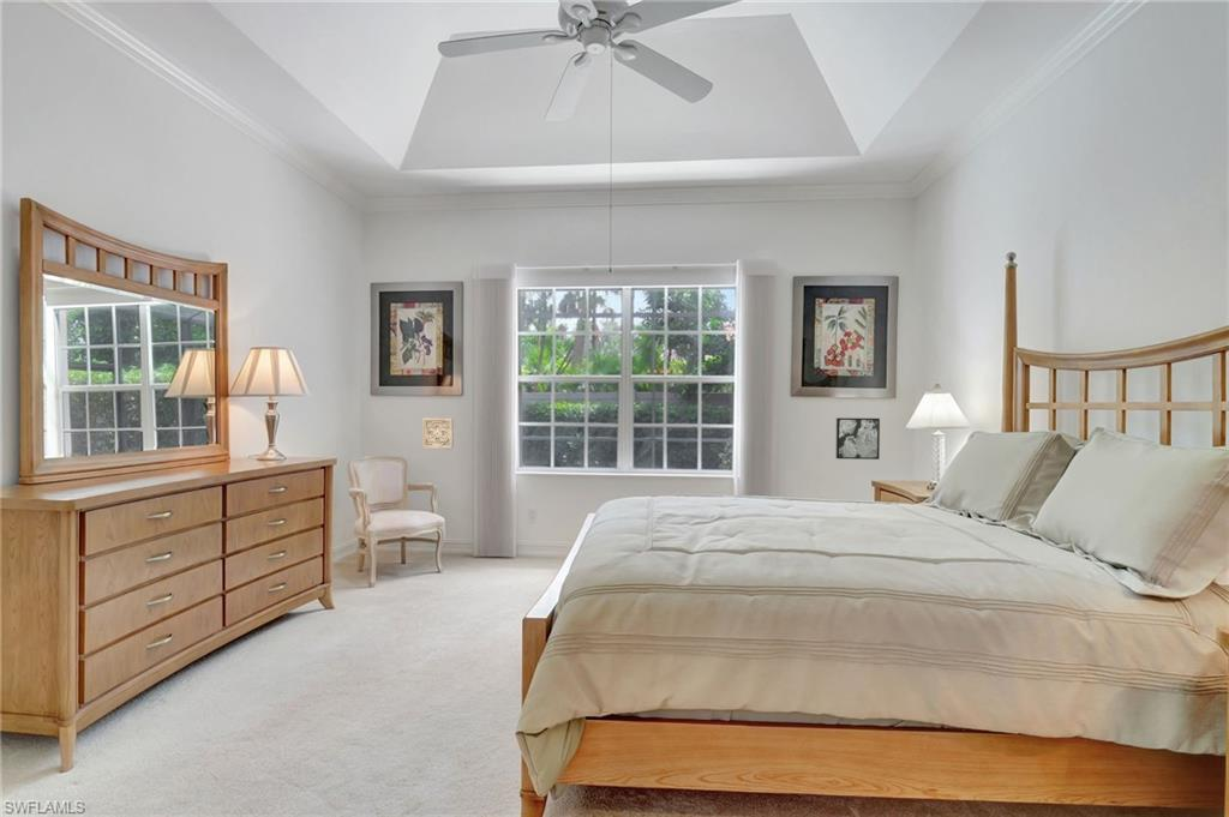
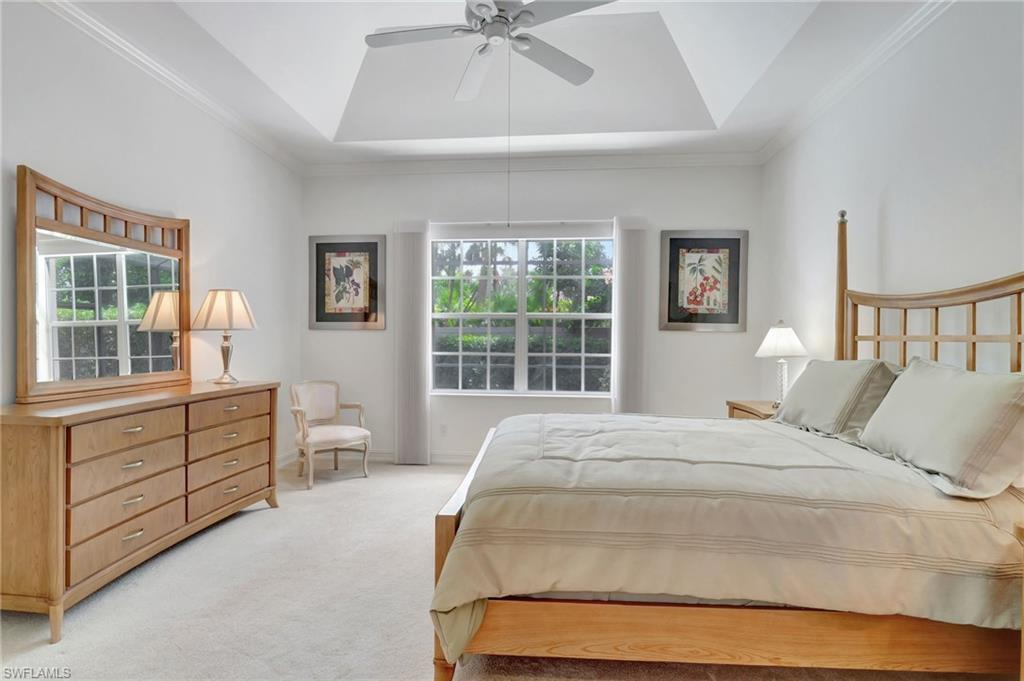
- wall ornament [421,416,455,450]
- wall art [835,416,881,461]
